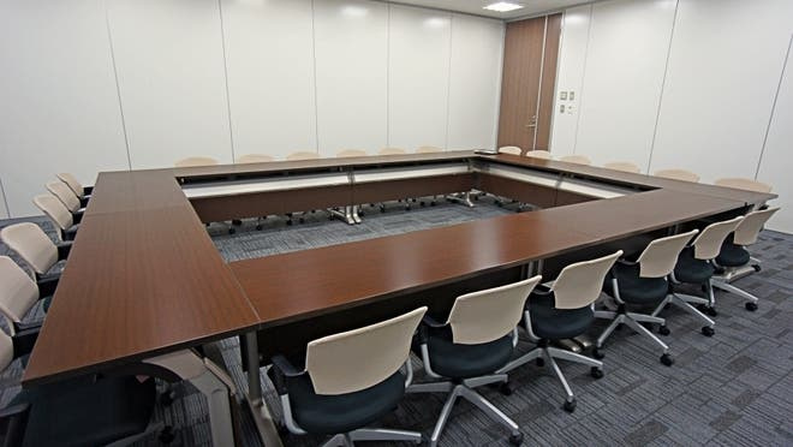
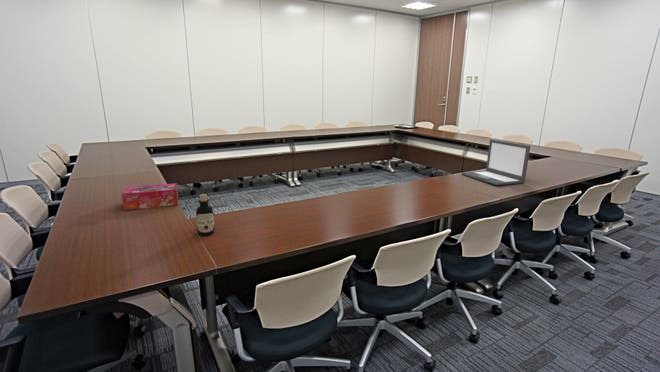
+ tissue box [121,182,179,211]
+ bottle [195,193,215,236]
+ laptop [460,139,531,186]
